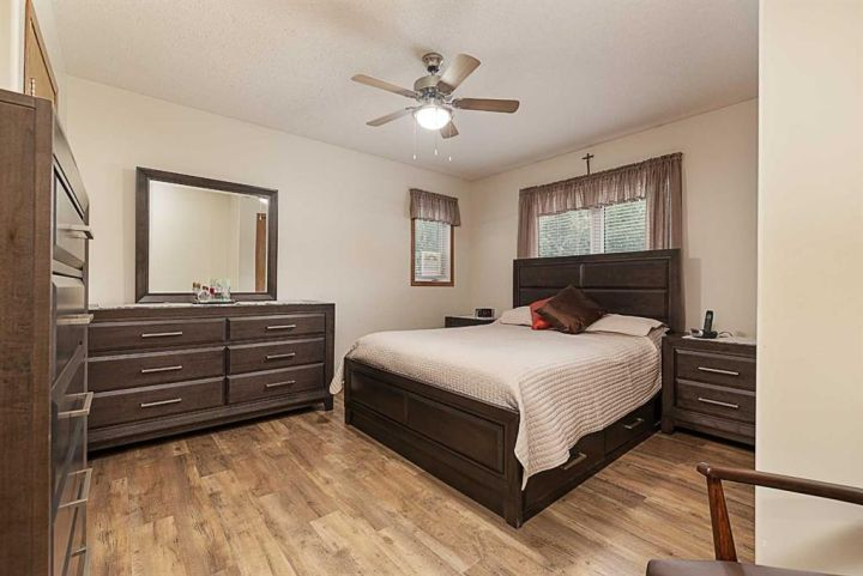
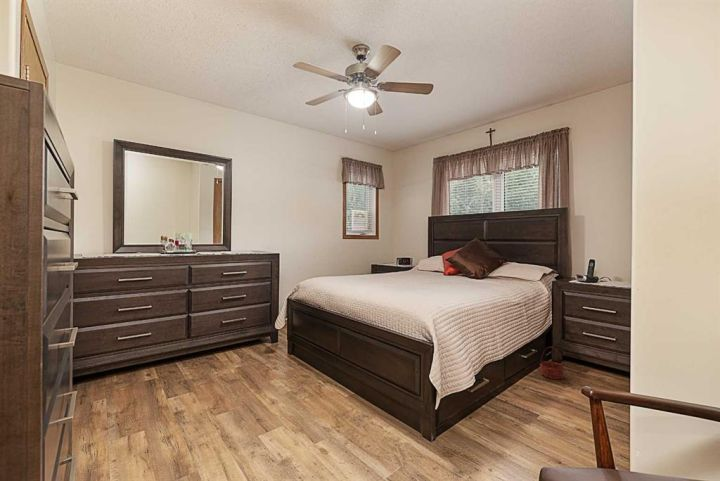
+ basket [539,346,566,380]
